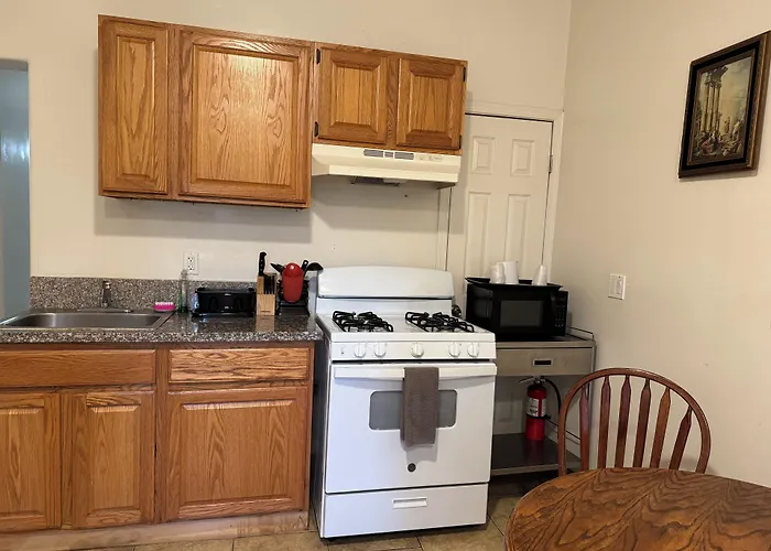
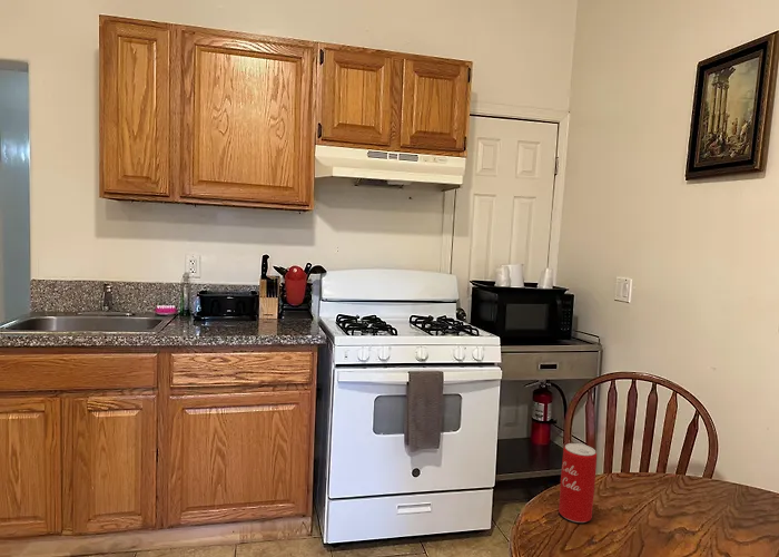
+ beverage can [558,442,598,524]
